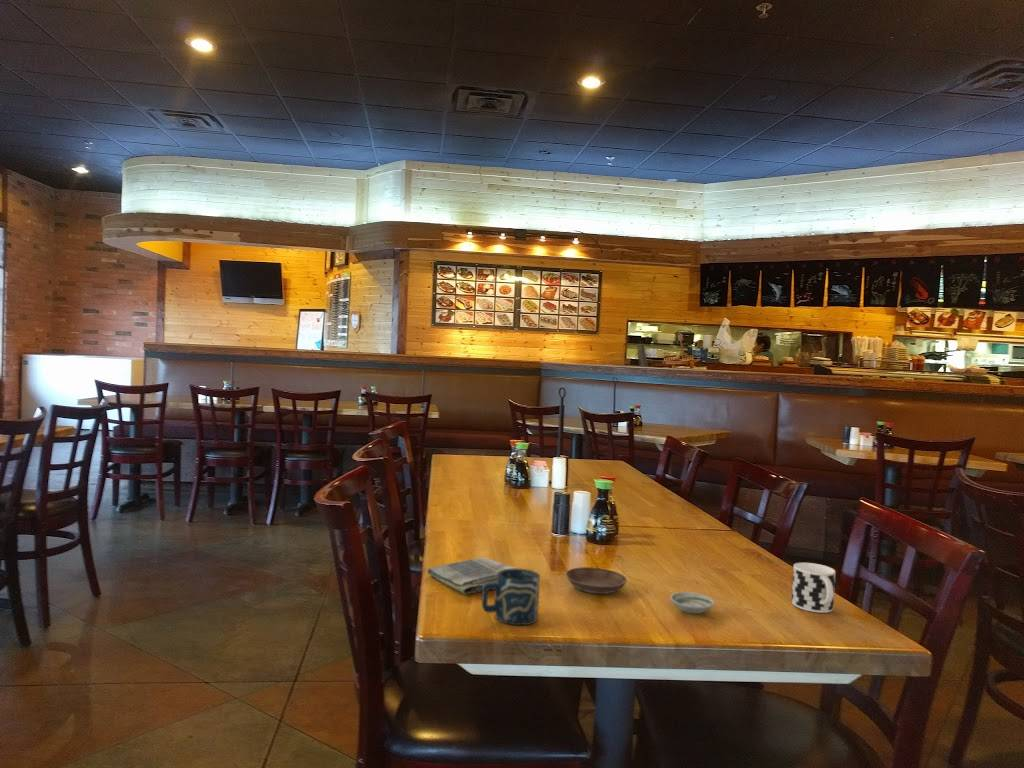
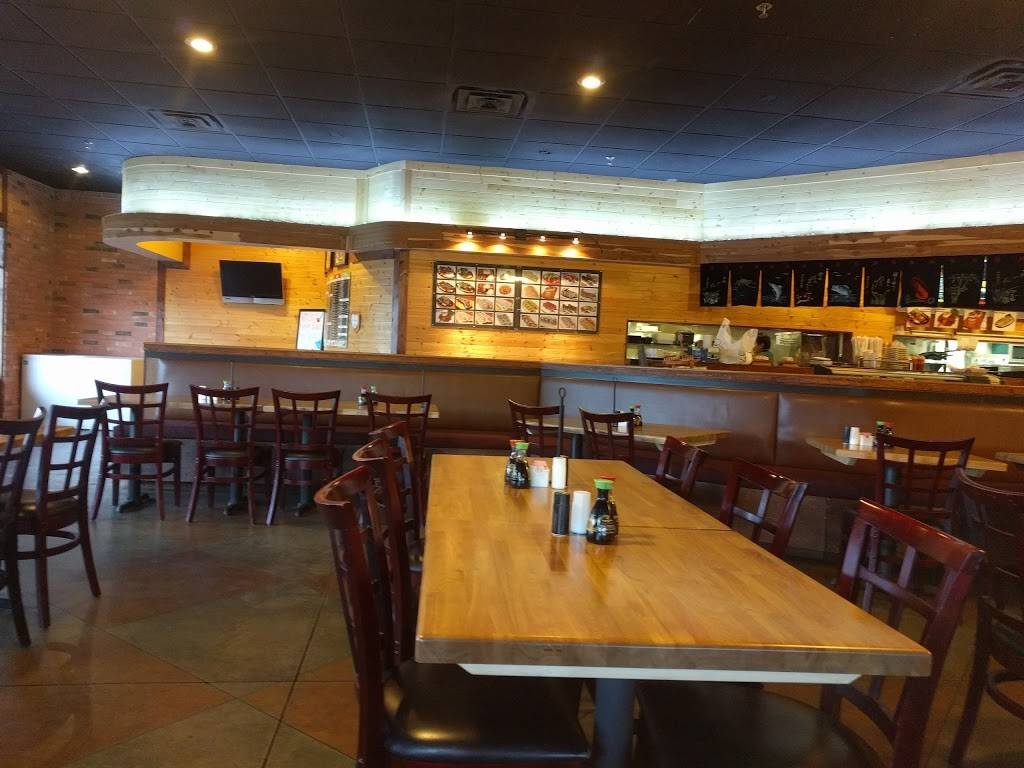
- saucer [669,591,716,615]
- cup [791,562,836,614]
- cup [481,567,541,626]
- dish towel [427,557,516,596]
- saucer [565,566,628,595]
